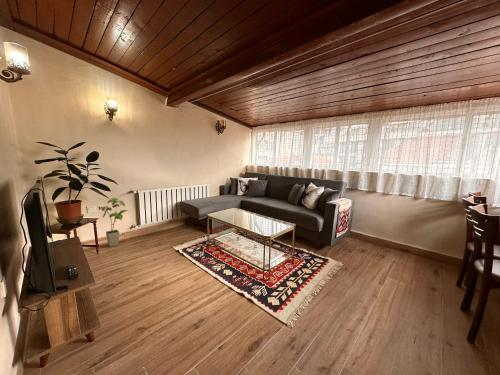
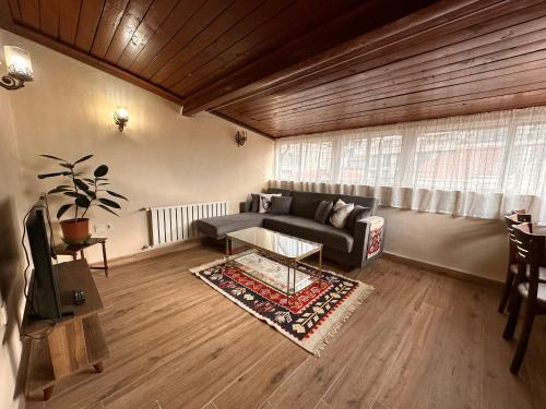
- house plant [98,197,129,248]
